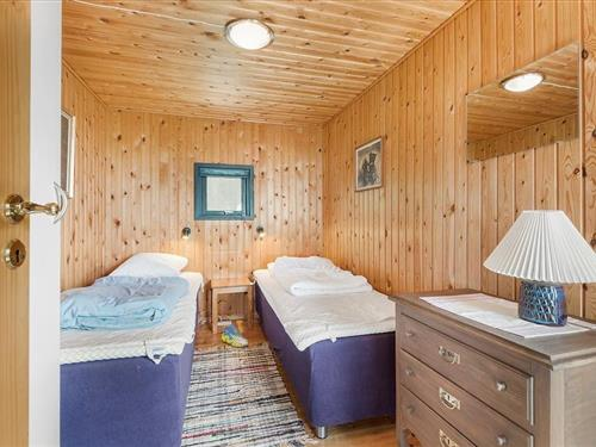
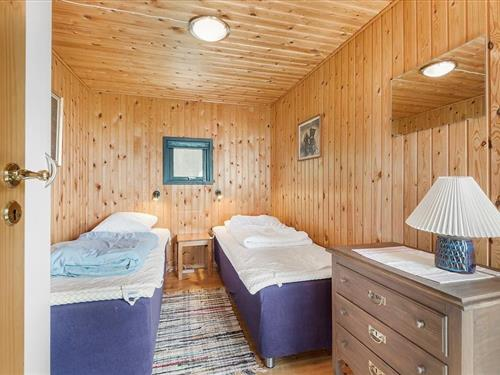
- sneaker [221,323,249,348]
